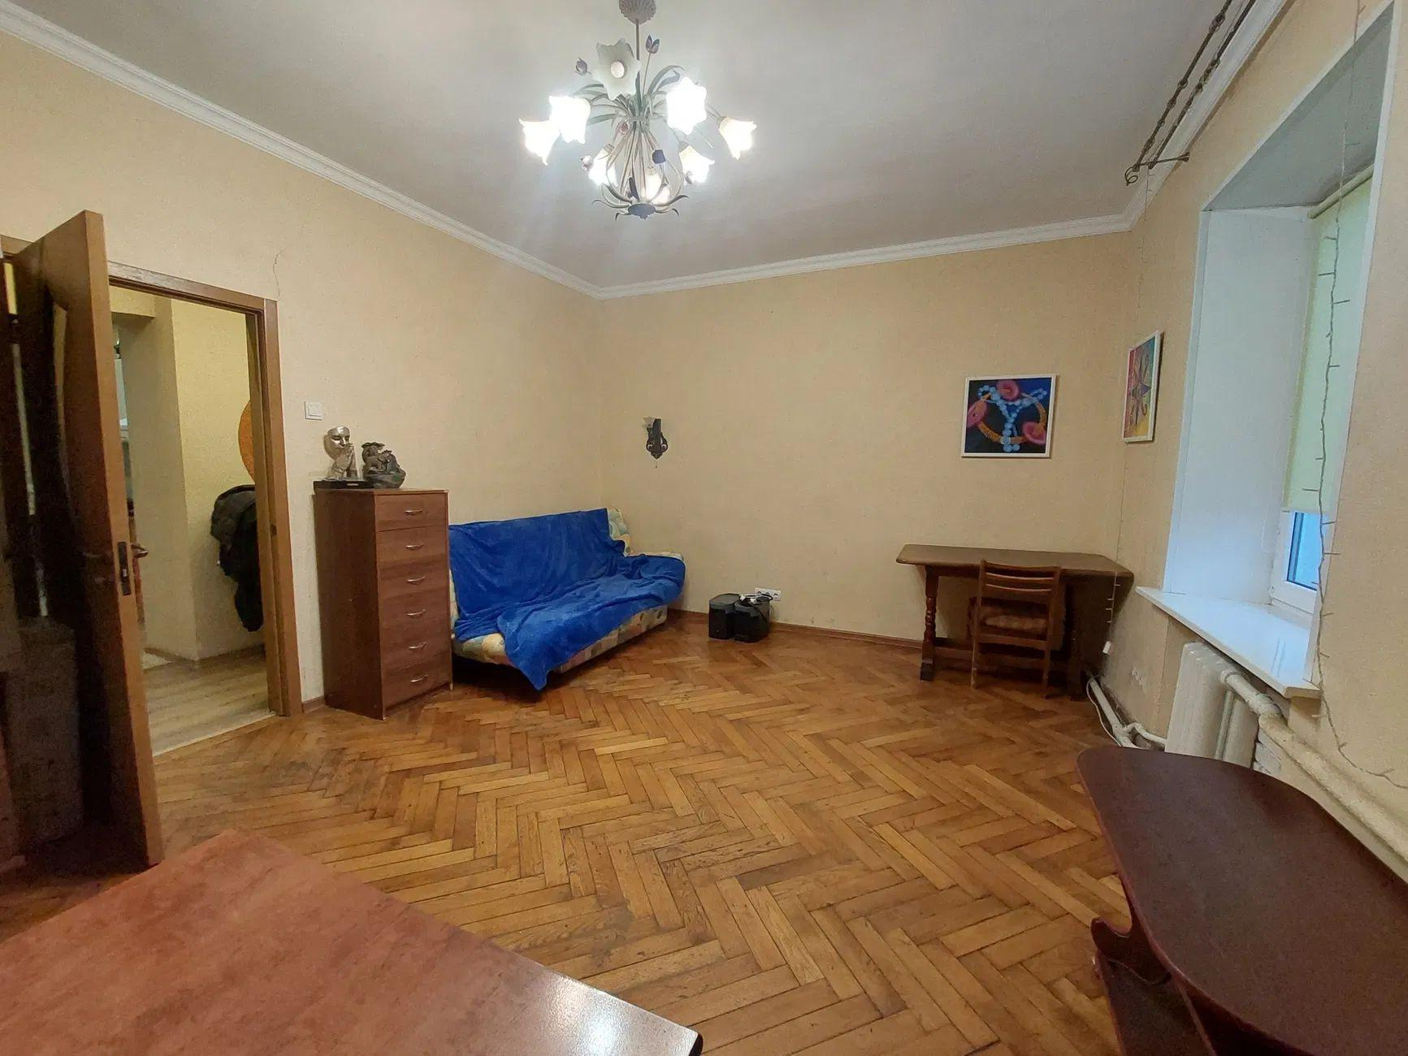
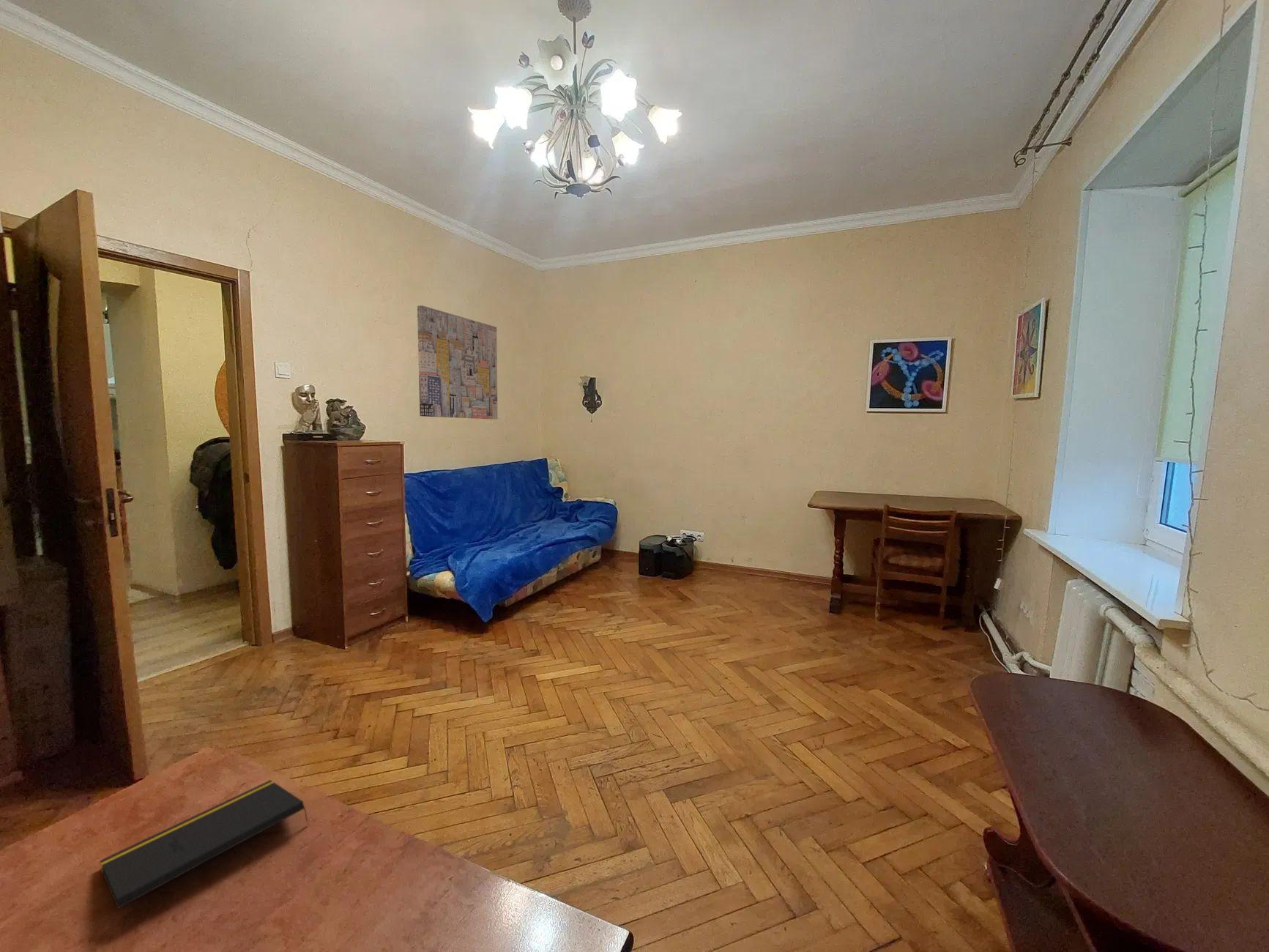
+ wall art [417,305,499,420]
+ notepad [100,779,310,910]
